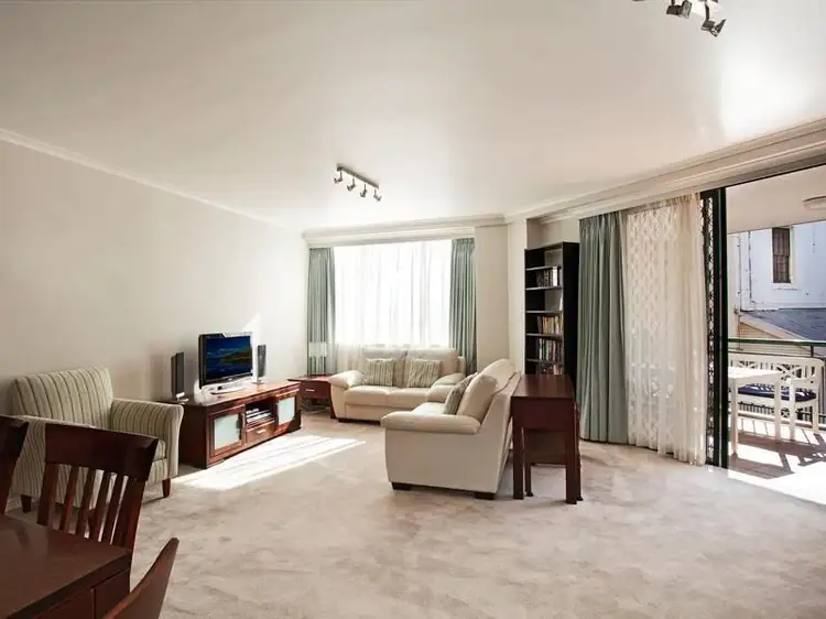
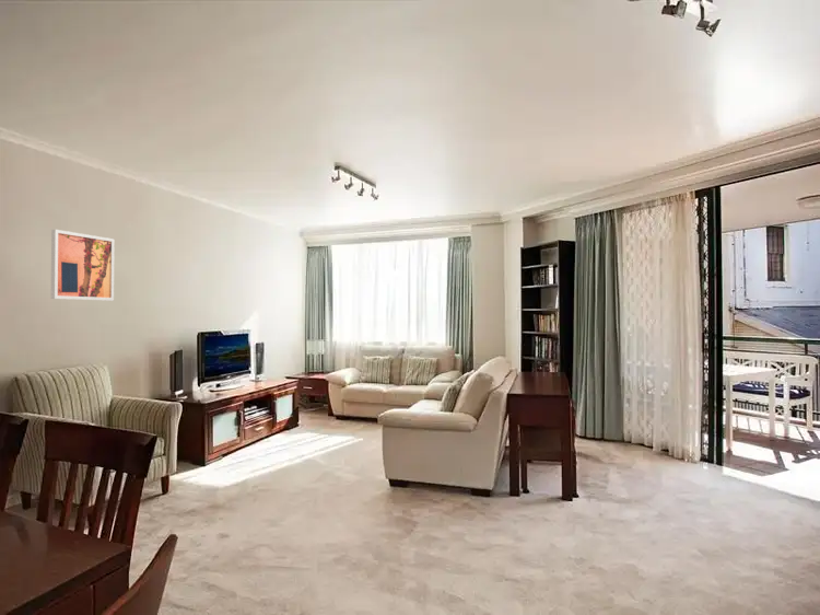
+ wall art [50,229,115,302]
